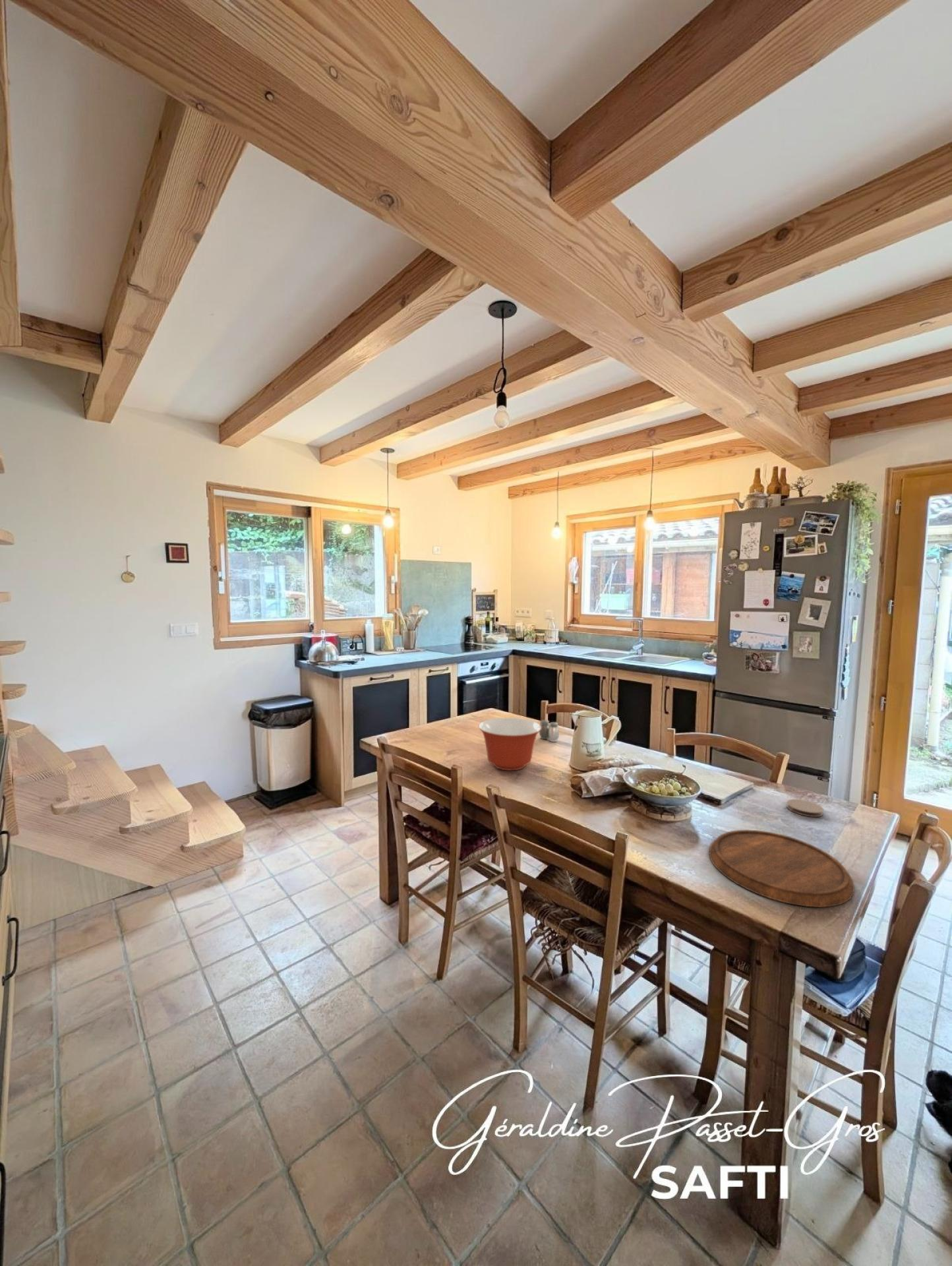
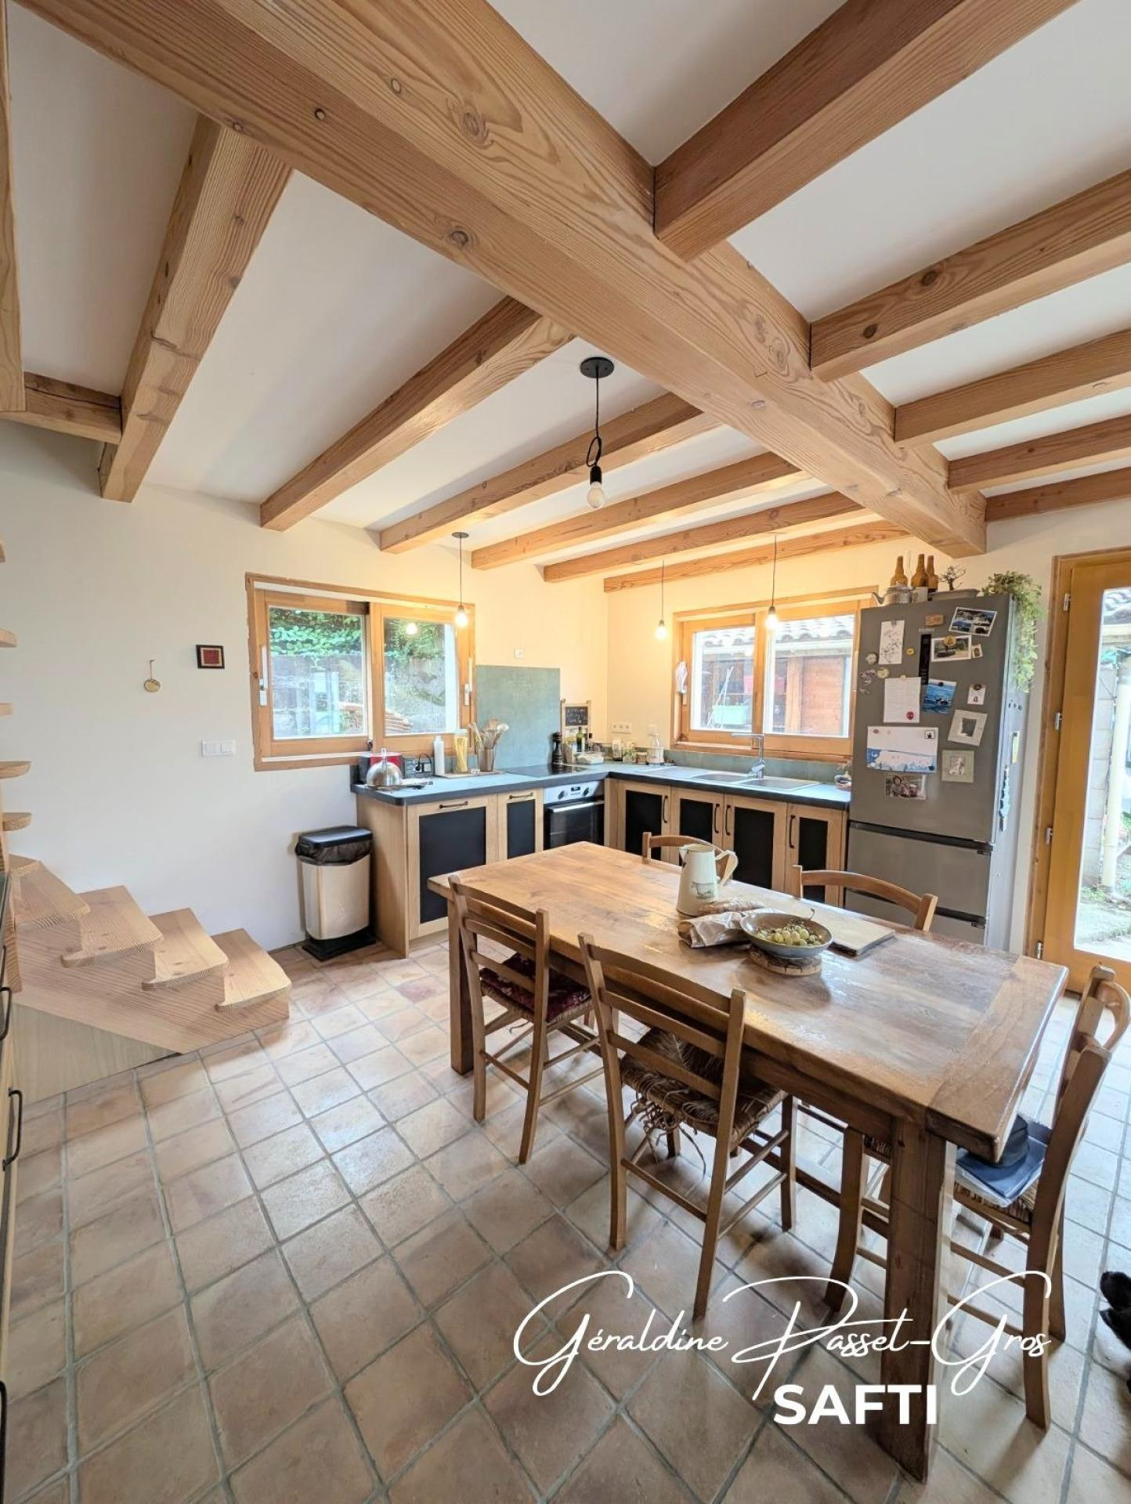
- cutting board [709,829,855,908]
- salt and pepper shaker [539,719,560,742]
- mixing bowl [478,717,542,771]
- coaster [786,799,824,818]
